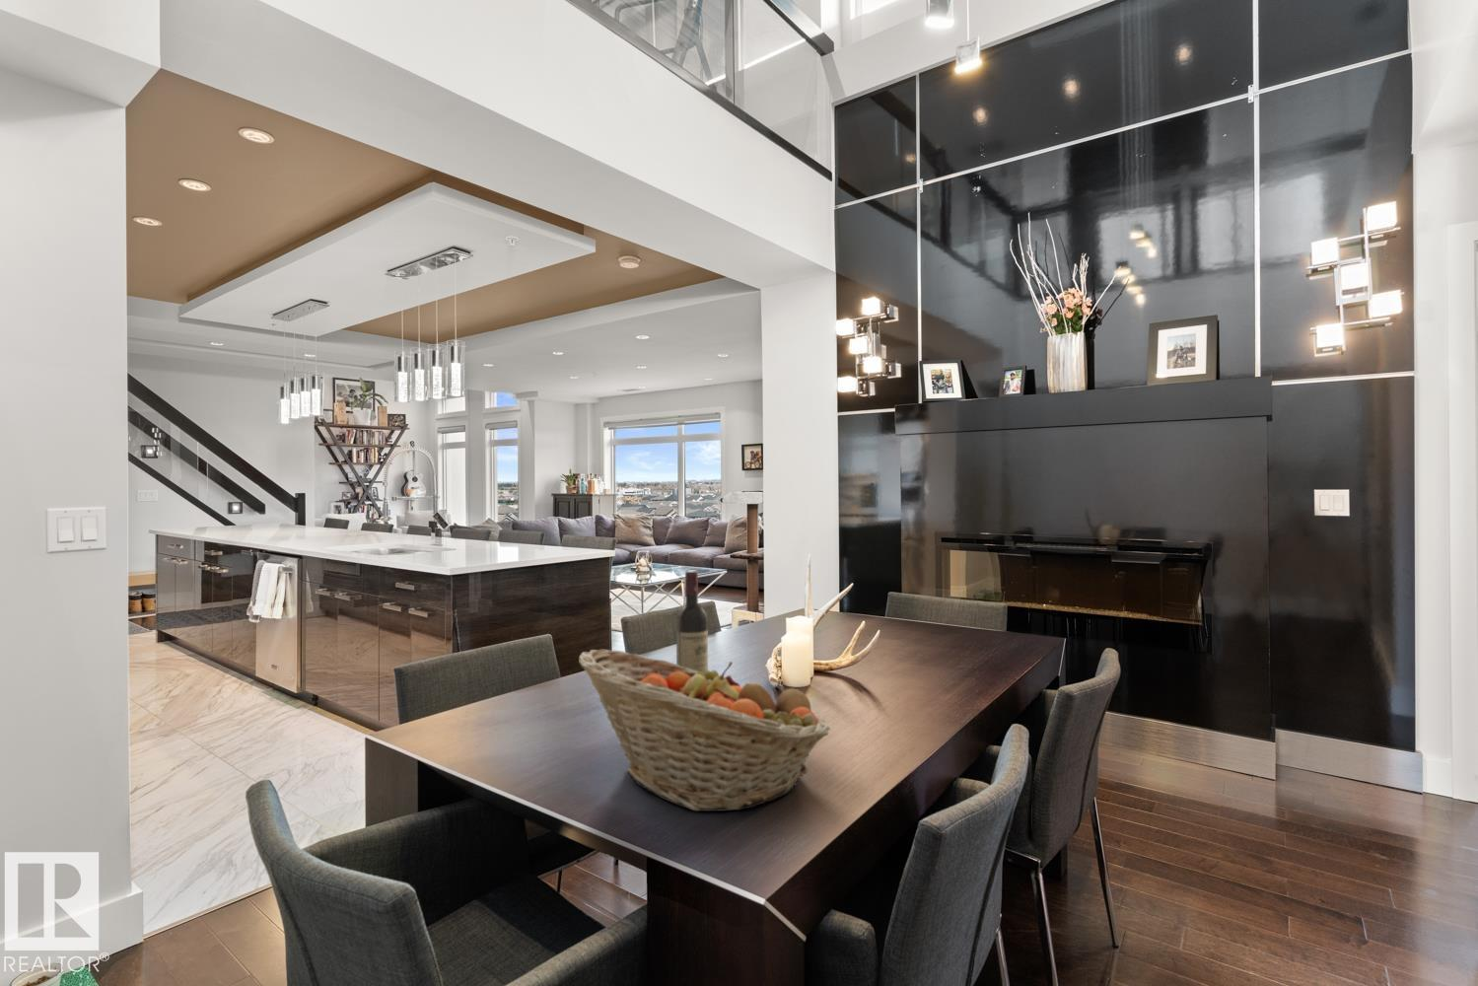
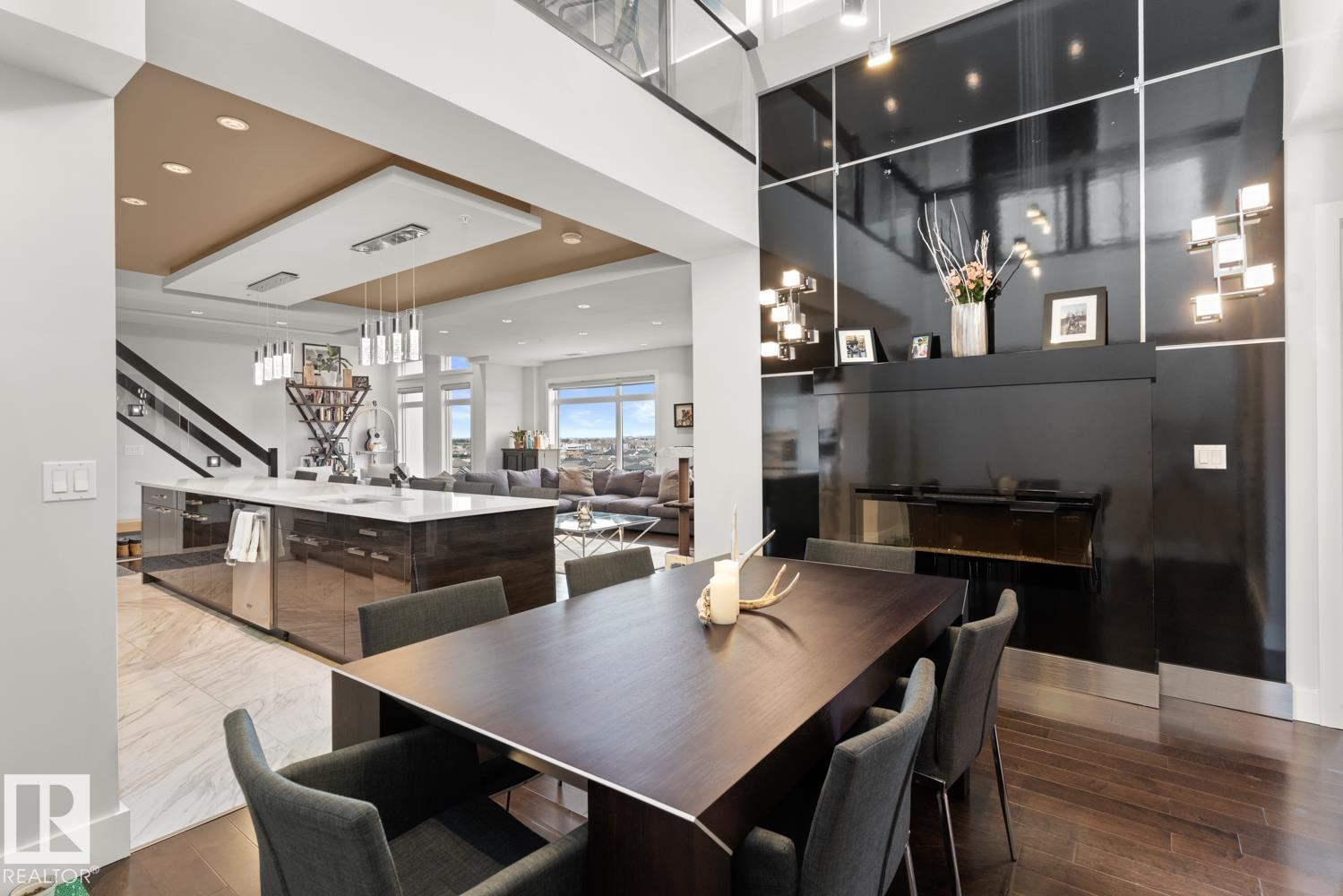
- wine bottle [676,570,709,673]
- fruit basket [578,649,830,812]
